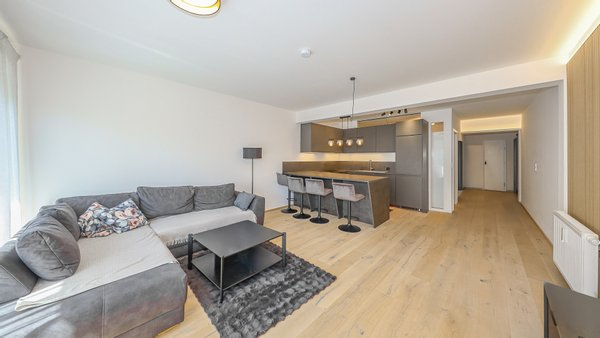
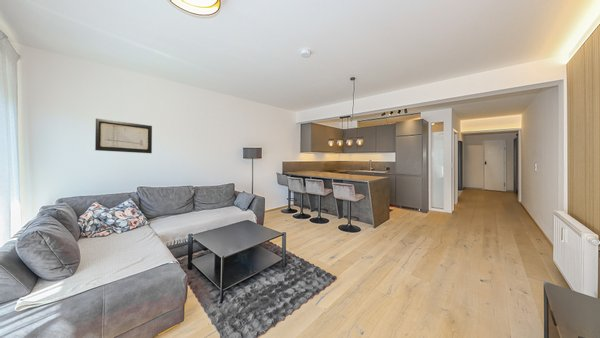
+ wall art [94,118,153,154]
